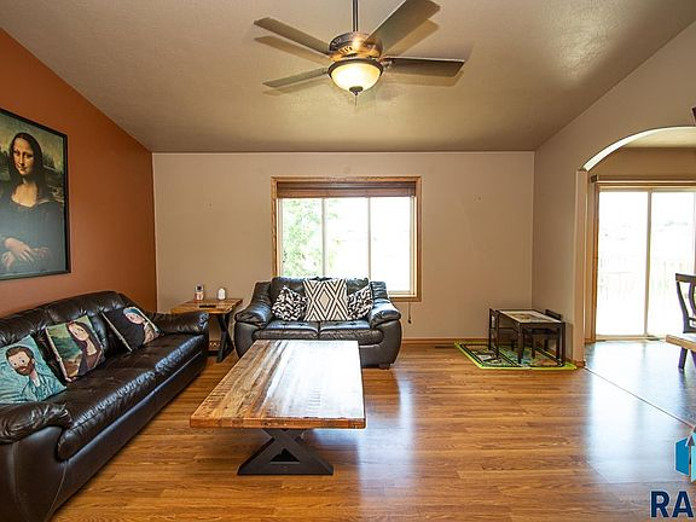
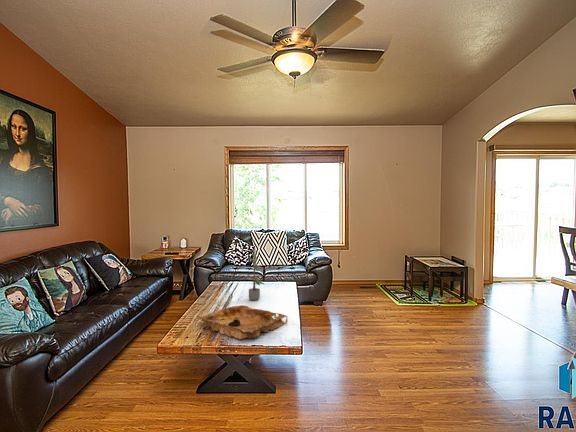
+ decorative tray [196,304,289,341]
+ potted plant [246,249,264,301]
